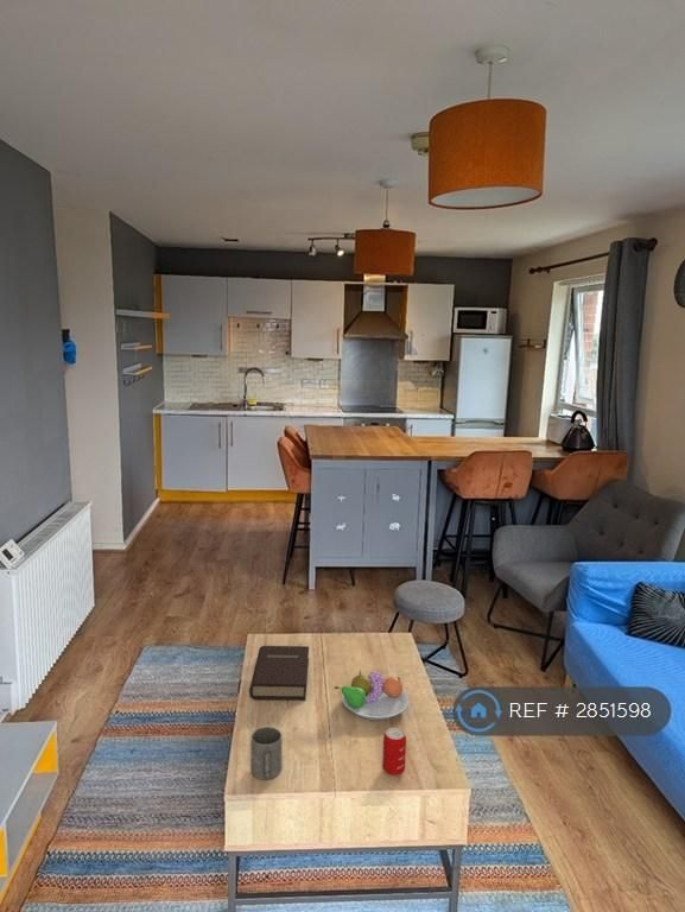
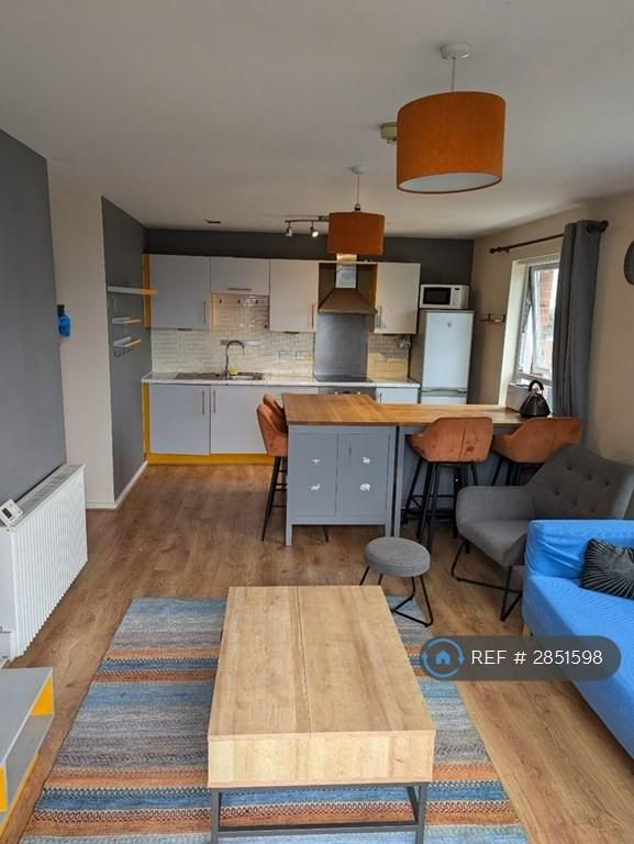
- book [248,645,310,702]
- mug [249,726,283,780]
- beverage can [381,727,407,777]
- fruit bowl [334,670,410,721]
